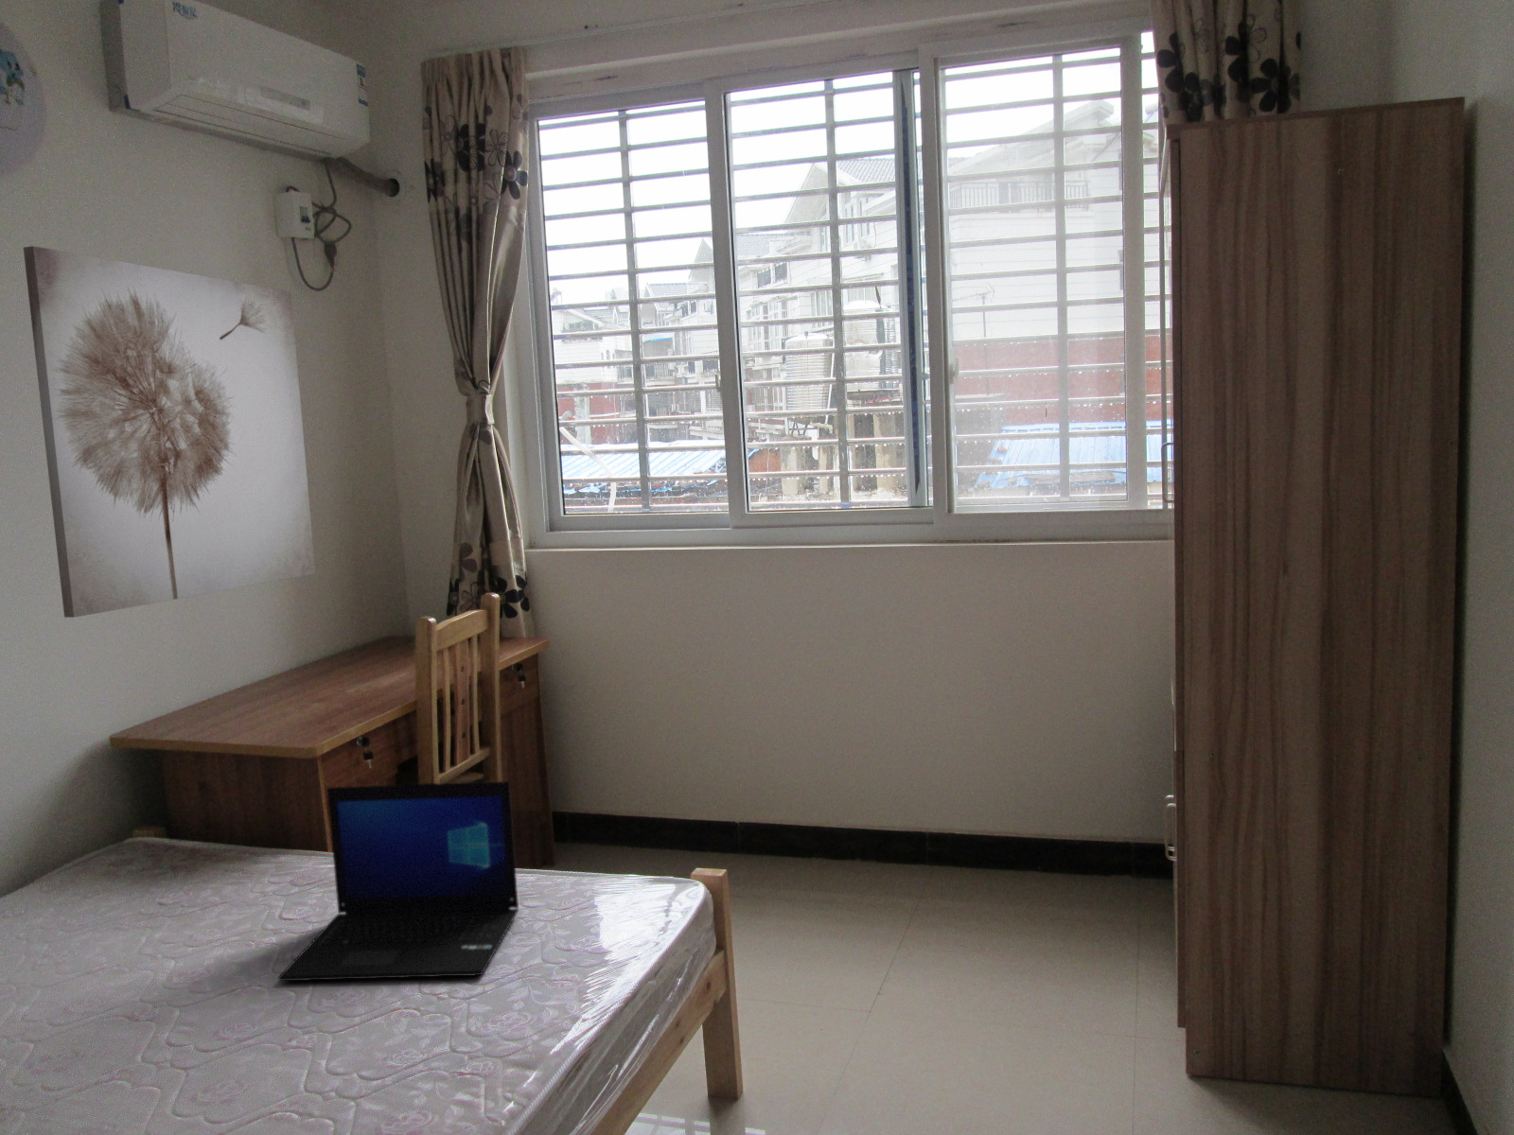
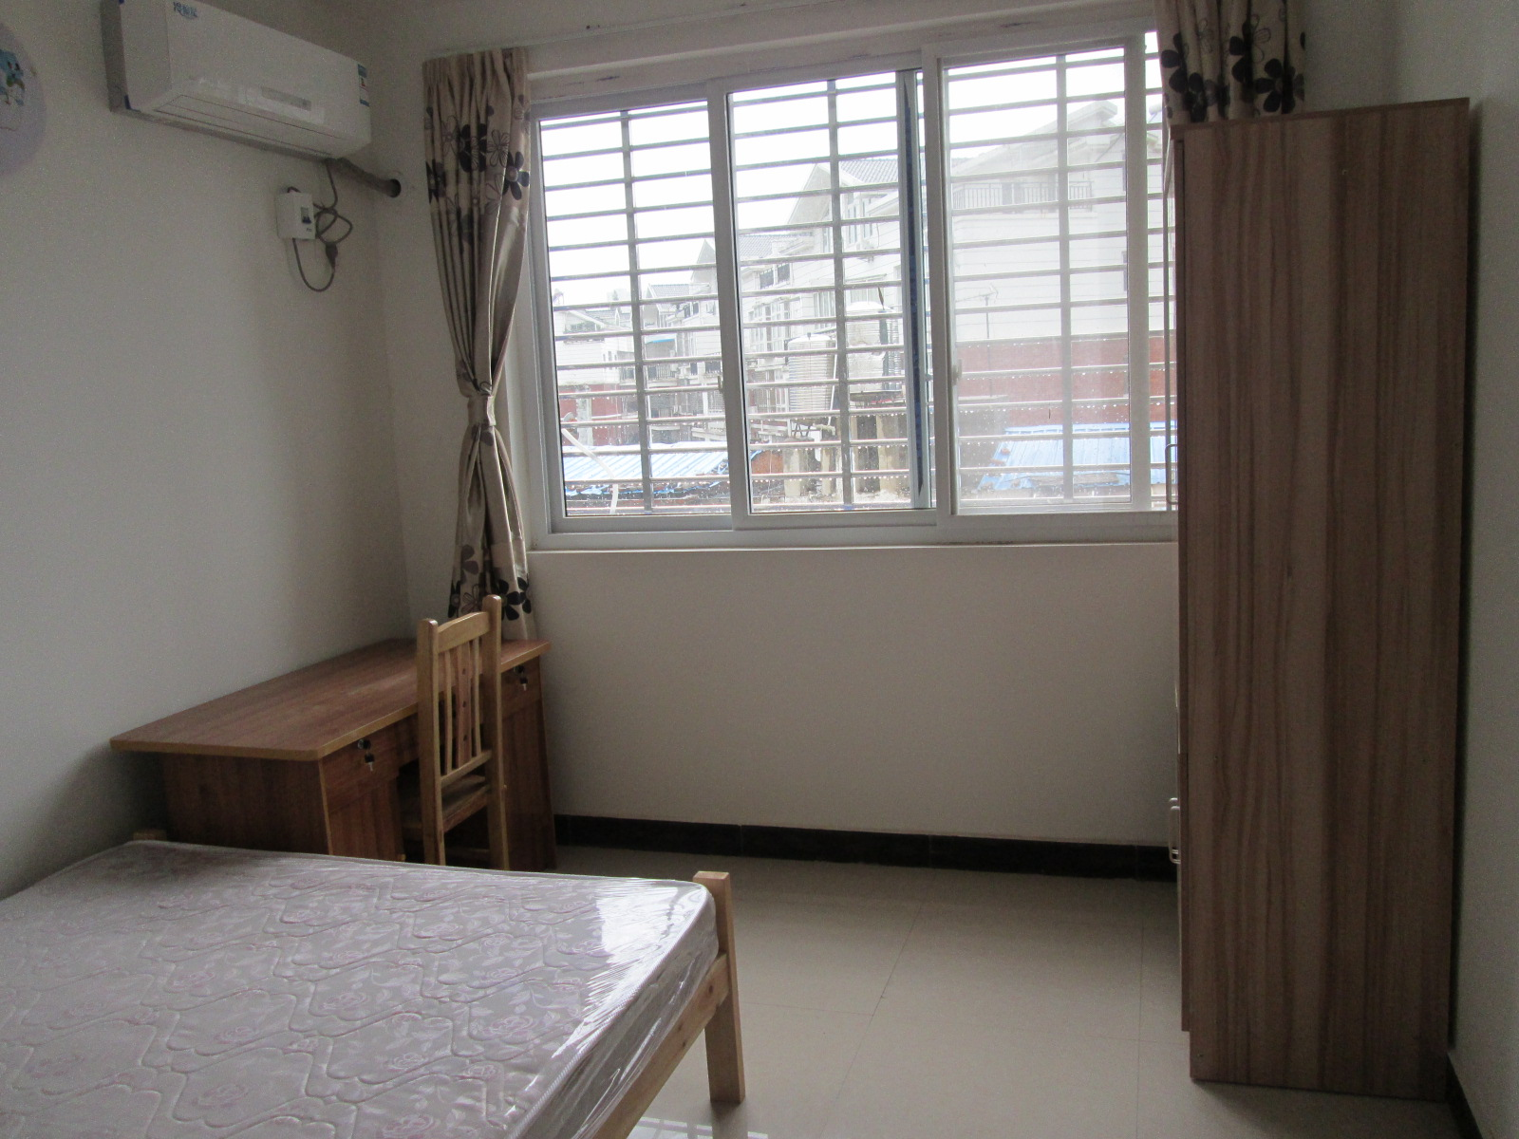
- wall art [23,244,316,619]
- laptop [278,781,520,981]
